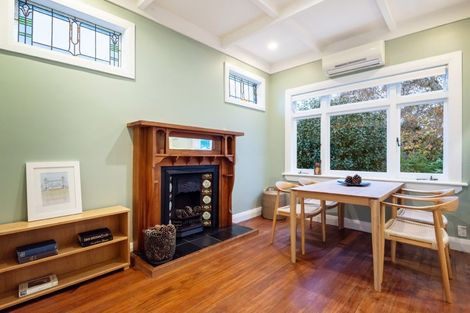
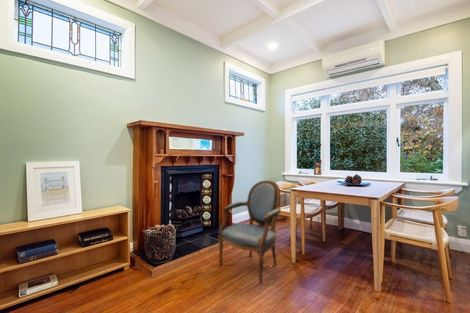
+ armchair [217,179,282,284]
